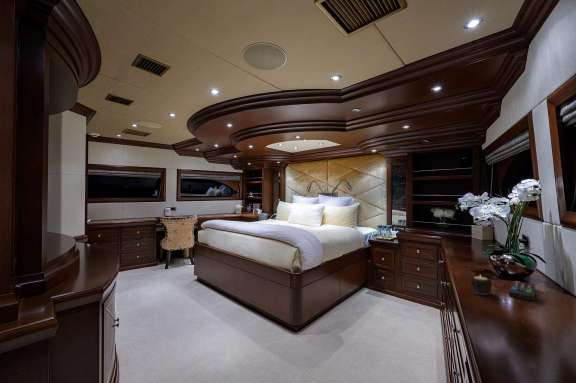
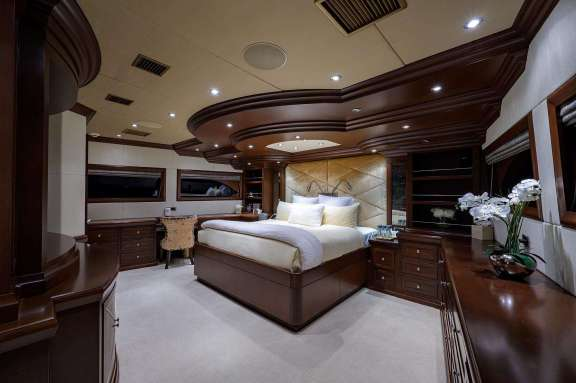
- remote control [507,280,536,302]
- candle [469,275,494,296]
